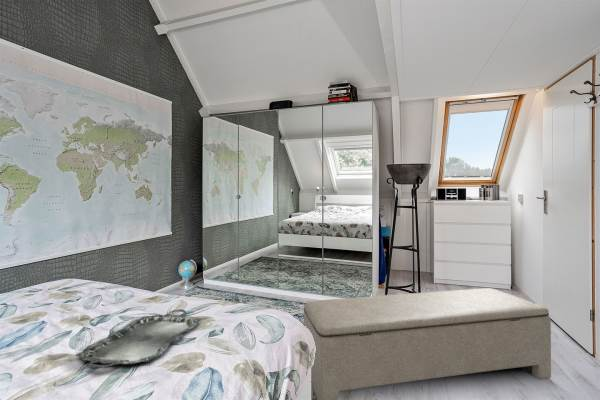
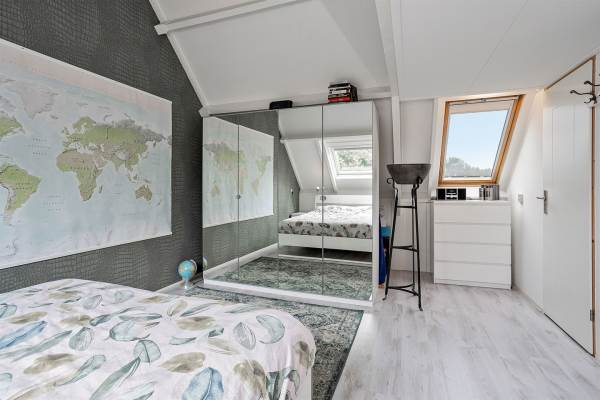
- serving tray [75,308,201,370]
- bench [303,287,552,400]
